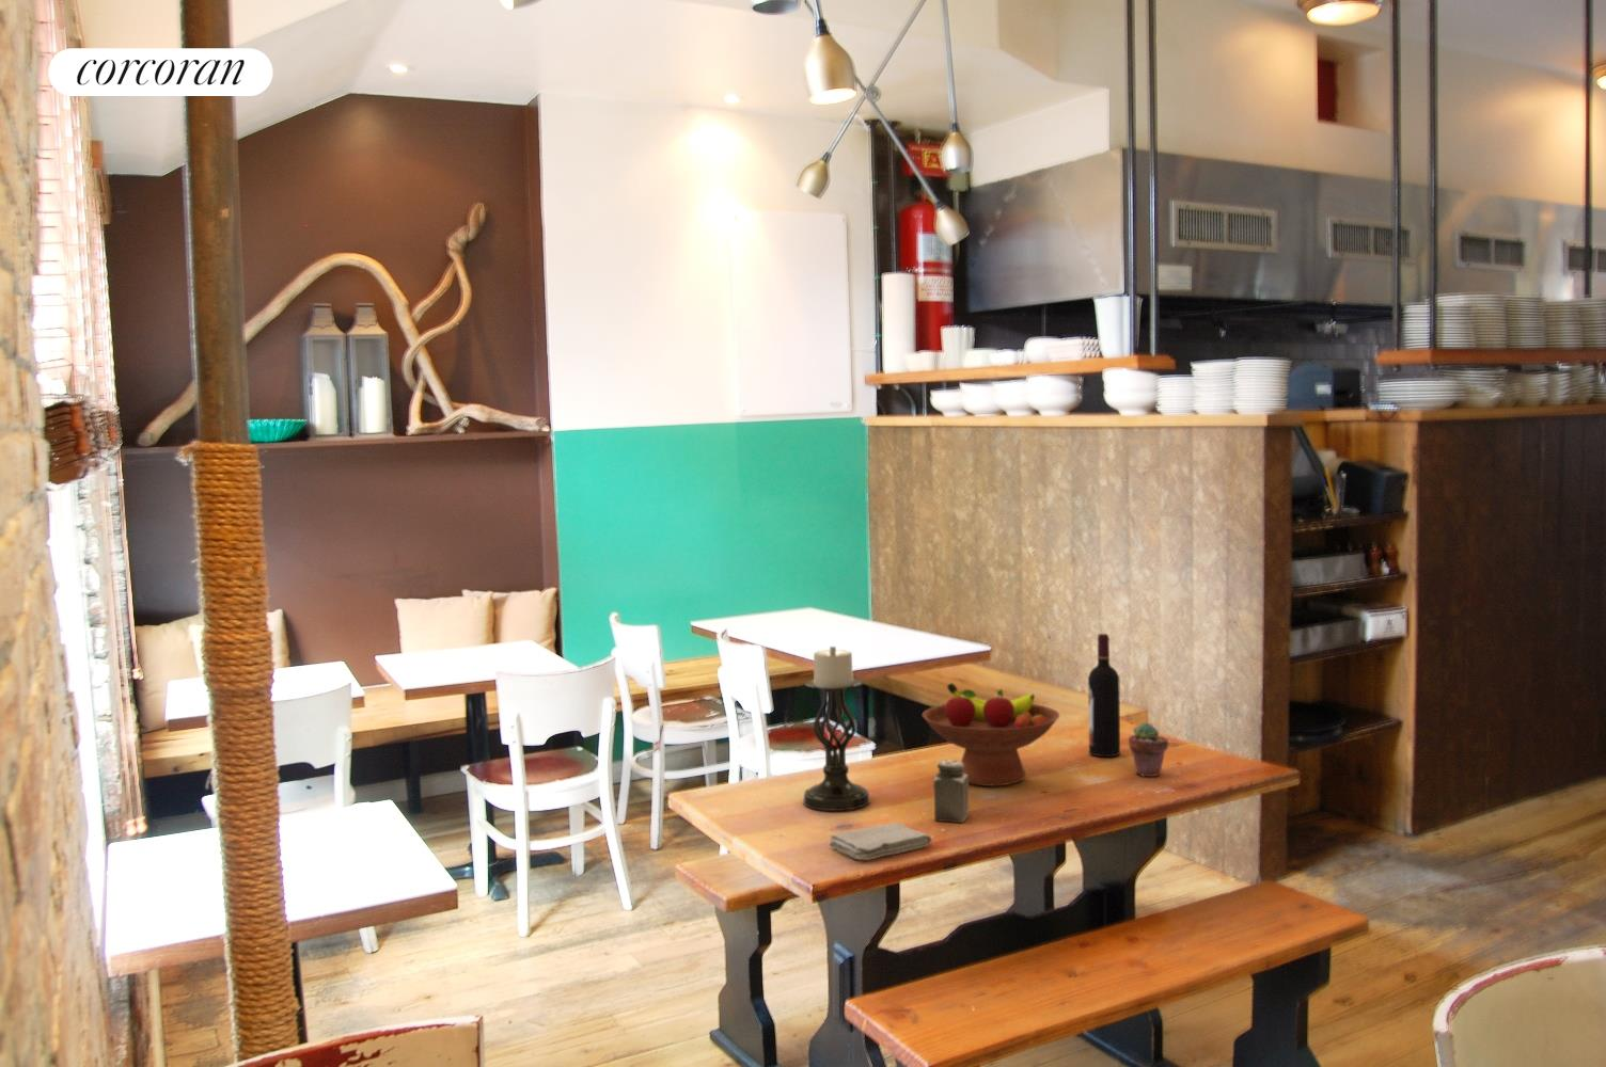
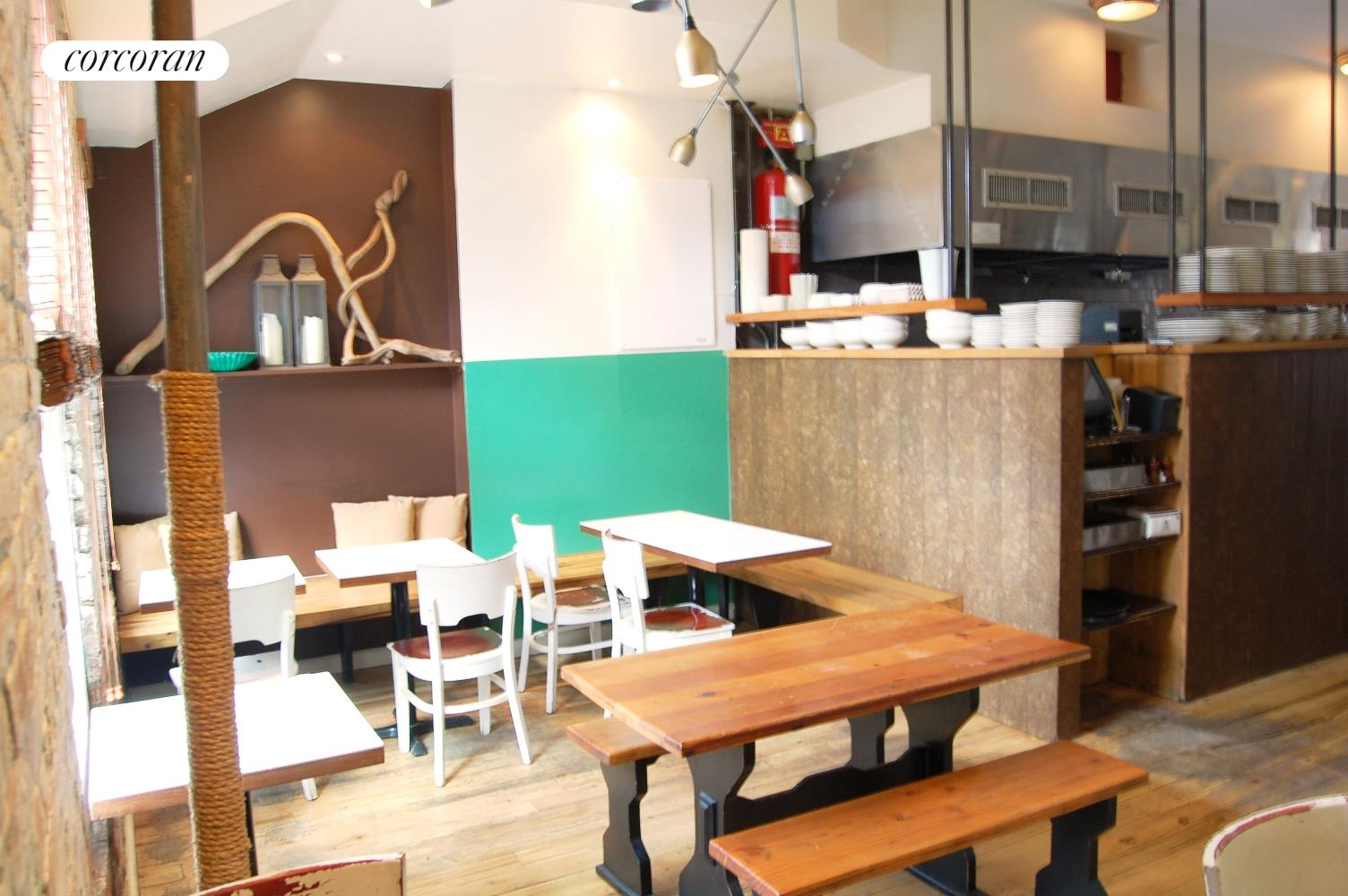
- washcloth [829,822,933,861]
- candle holder [802,645,871,812]
- salt shaker [932,759,970,824]
- potted succulent [1127,722,1169,778]
- wine bottle [1087,632,1121,757]
- fruit bowl [921,682,1060,786]
